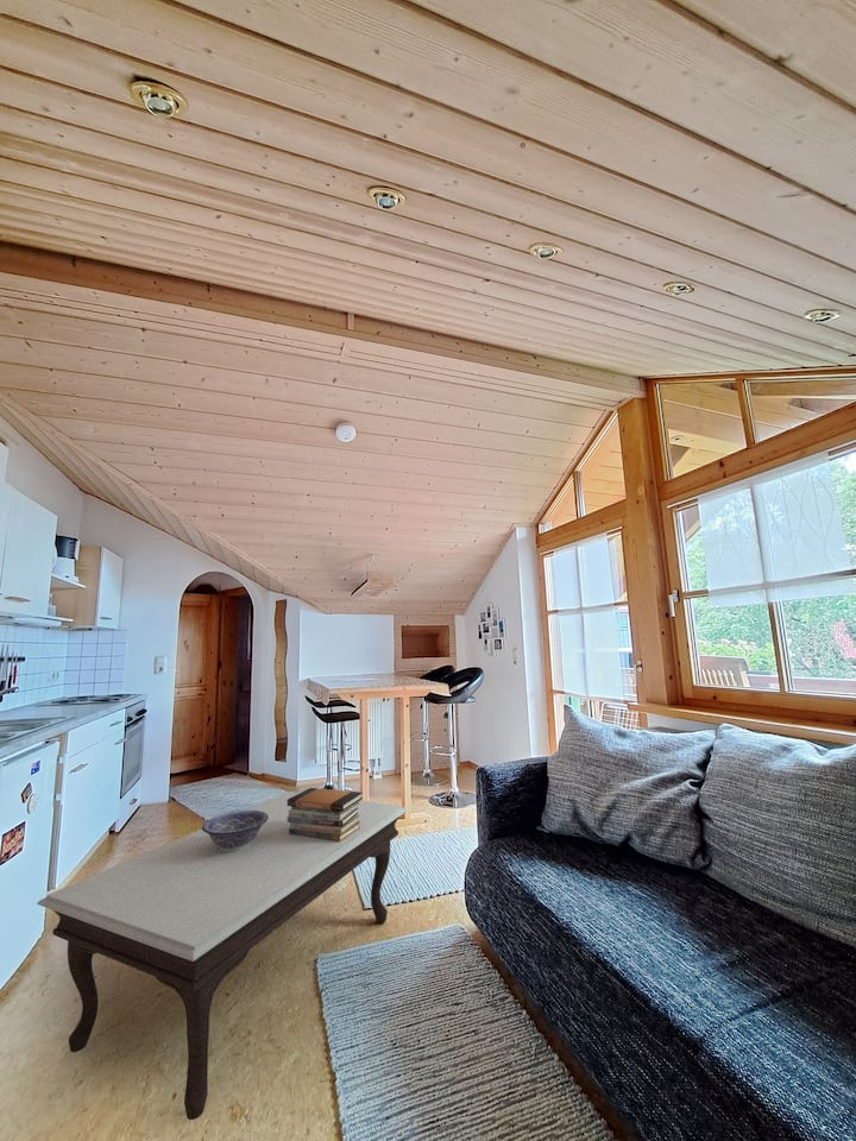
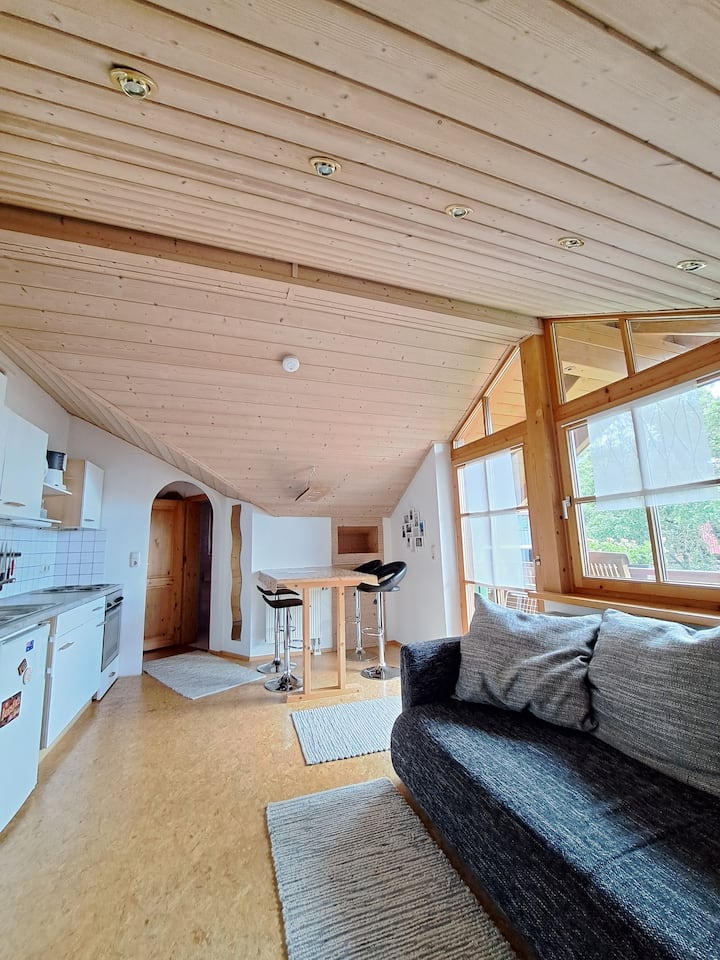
- book stack [288,787,364,841]
- coffee table [36,790,409,1121]
- decorative bowl [201,809,269,851]
